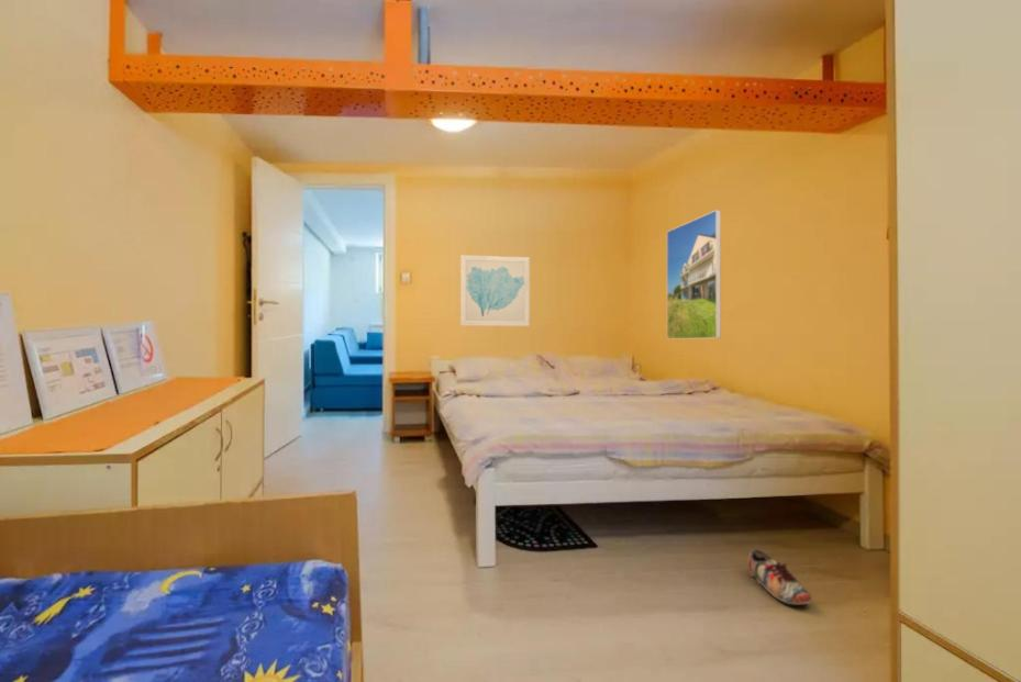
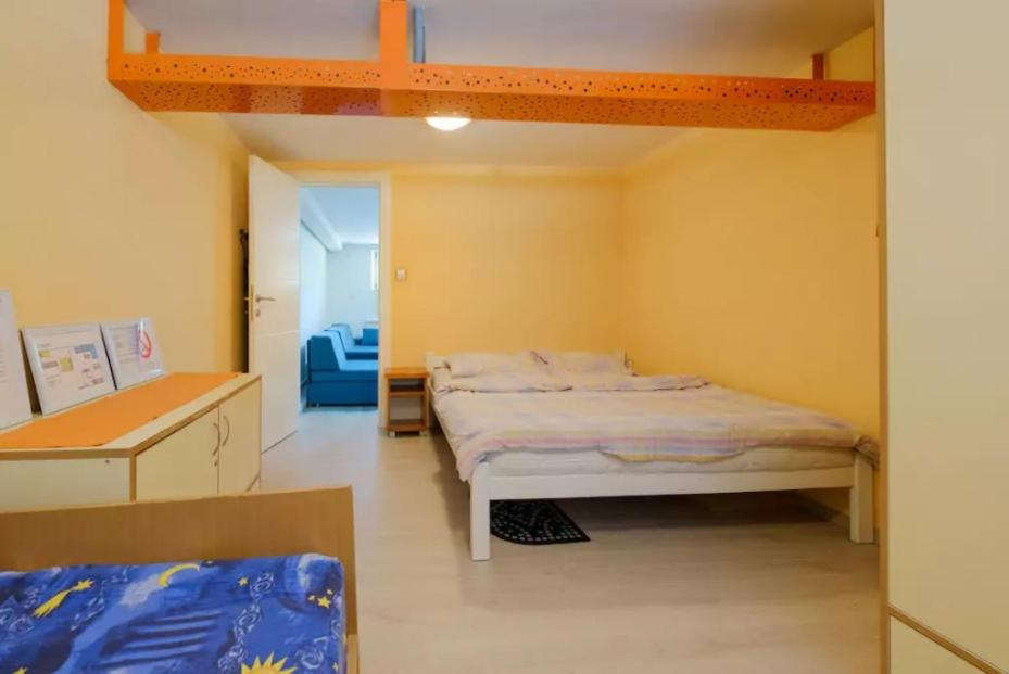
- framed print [666,209,722,340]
- shoe [747,548,812,605]
- wall art [459,254,531,327]
